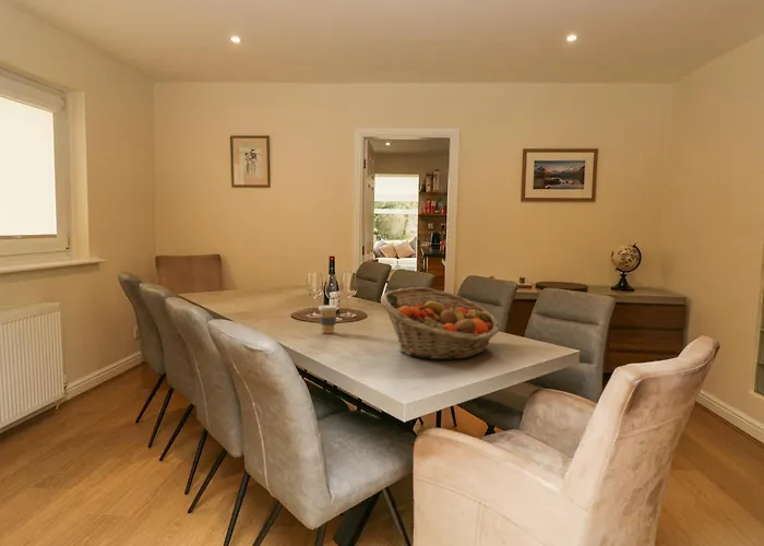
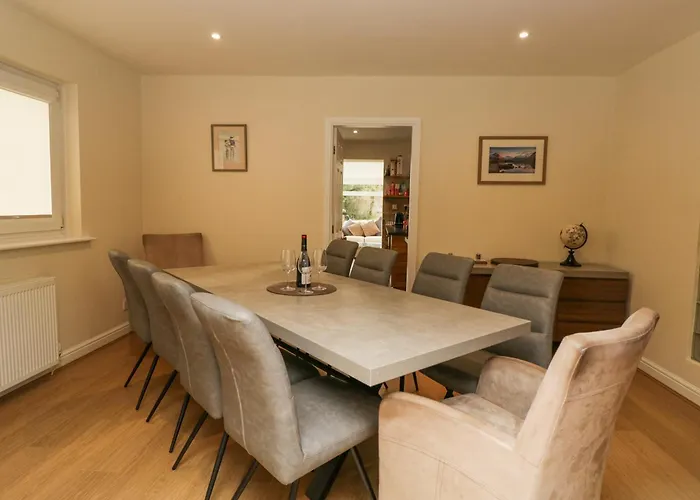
- coffee cup [318,305,339,334]
- fruit basket [380,286,501,360]
